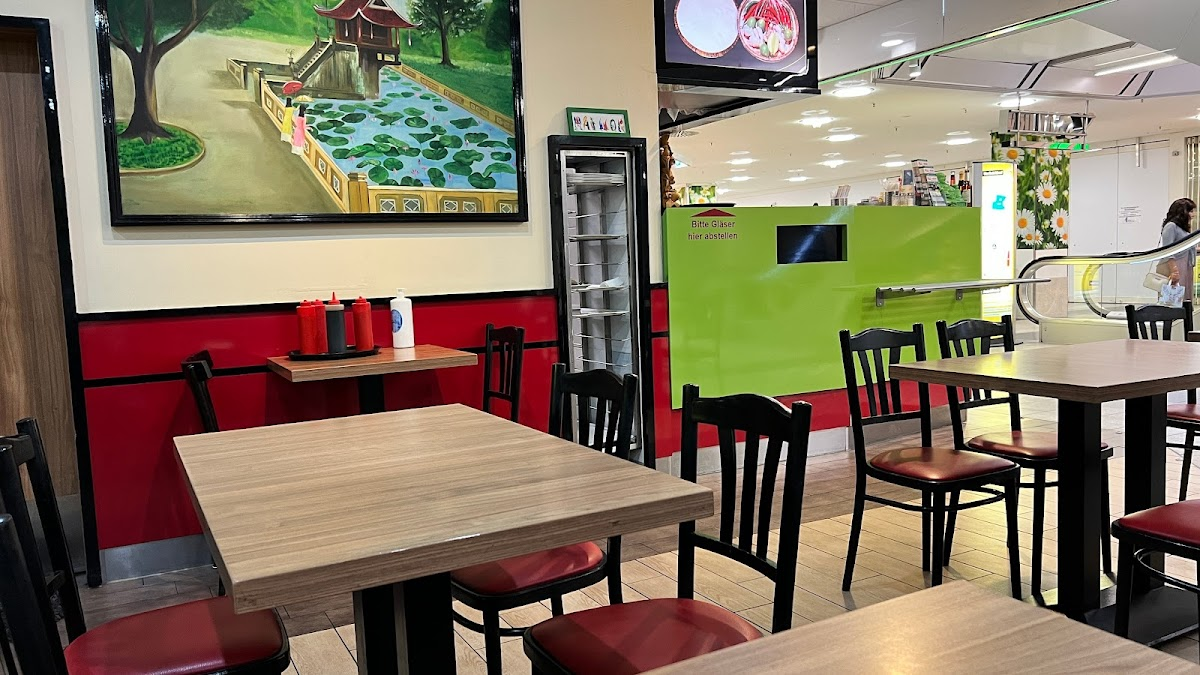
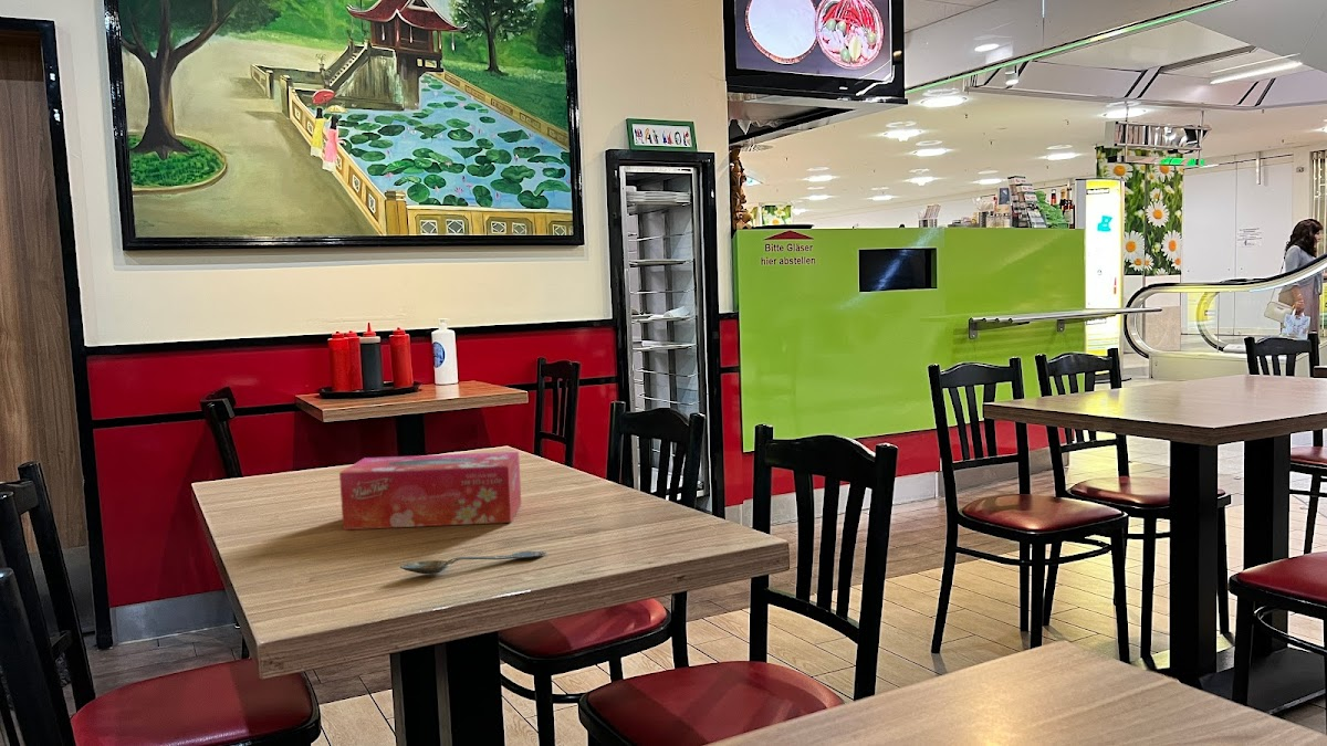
+ spoon [399,550,547,575]
+ tissue box [338,451,522,530]
